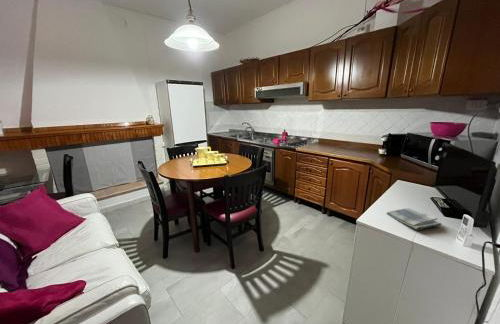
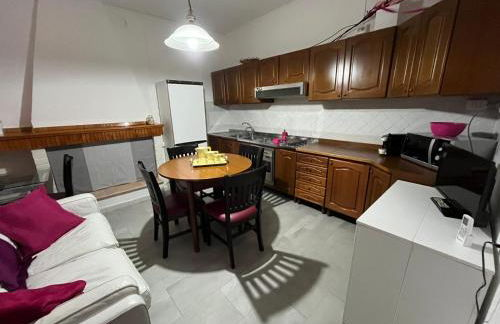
- dish towel [386,207,442,231]
